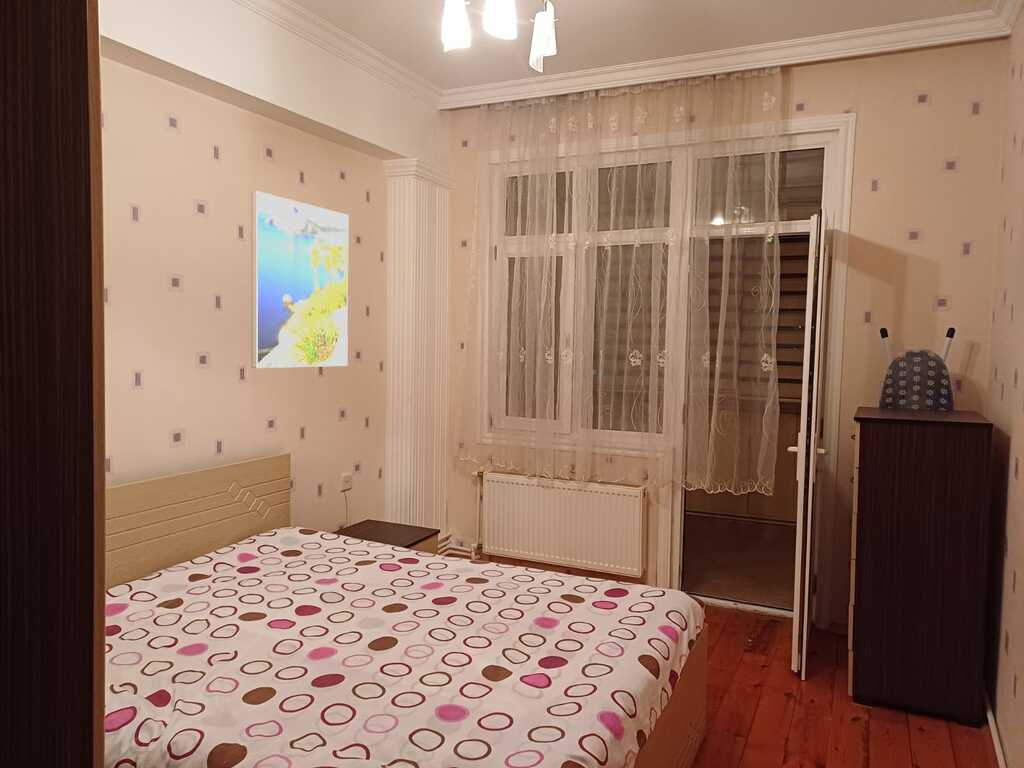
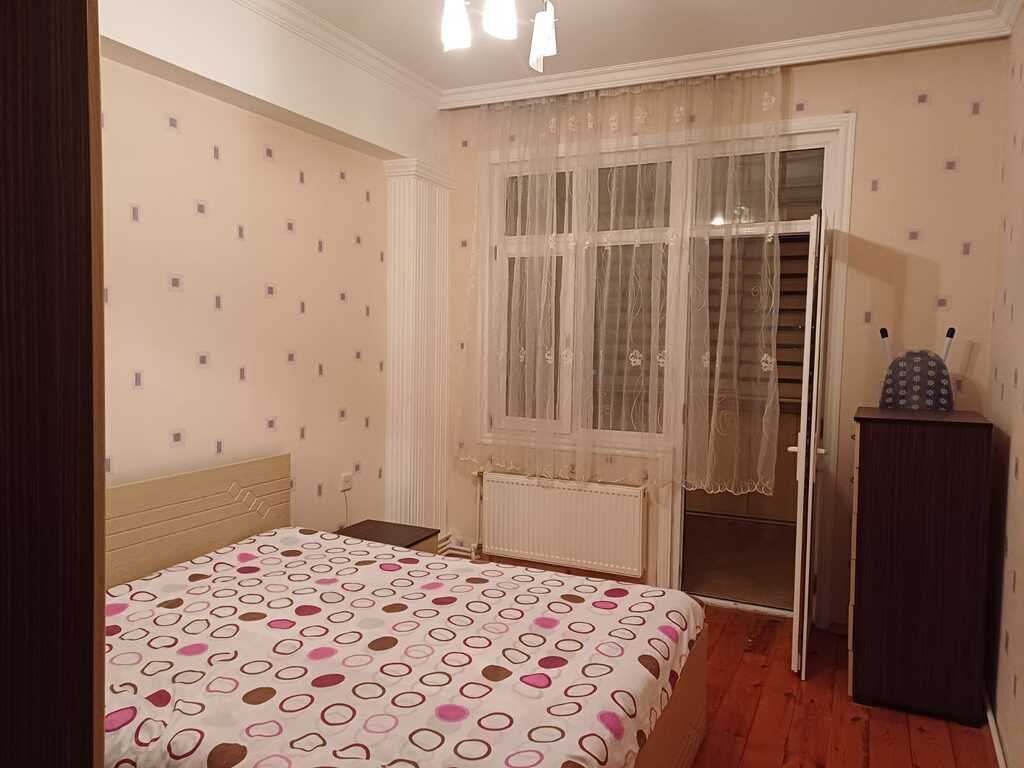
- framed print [251,190,349,369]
